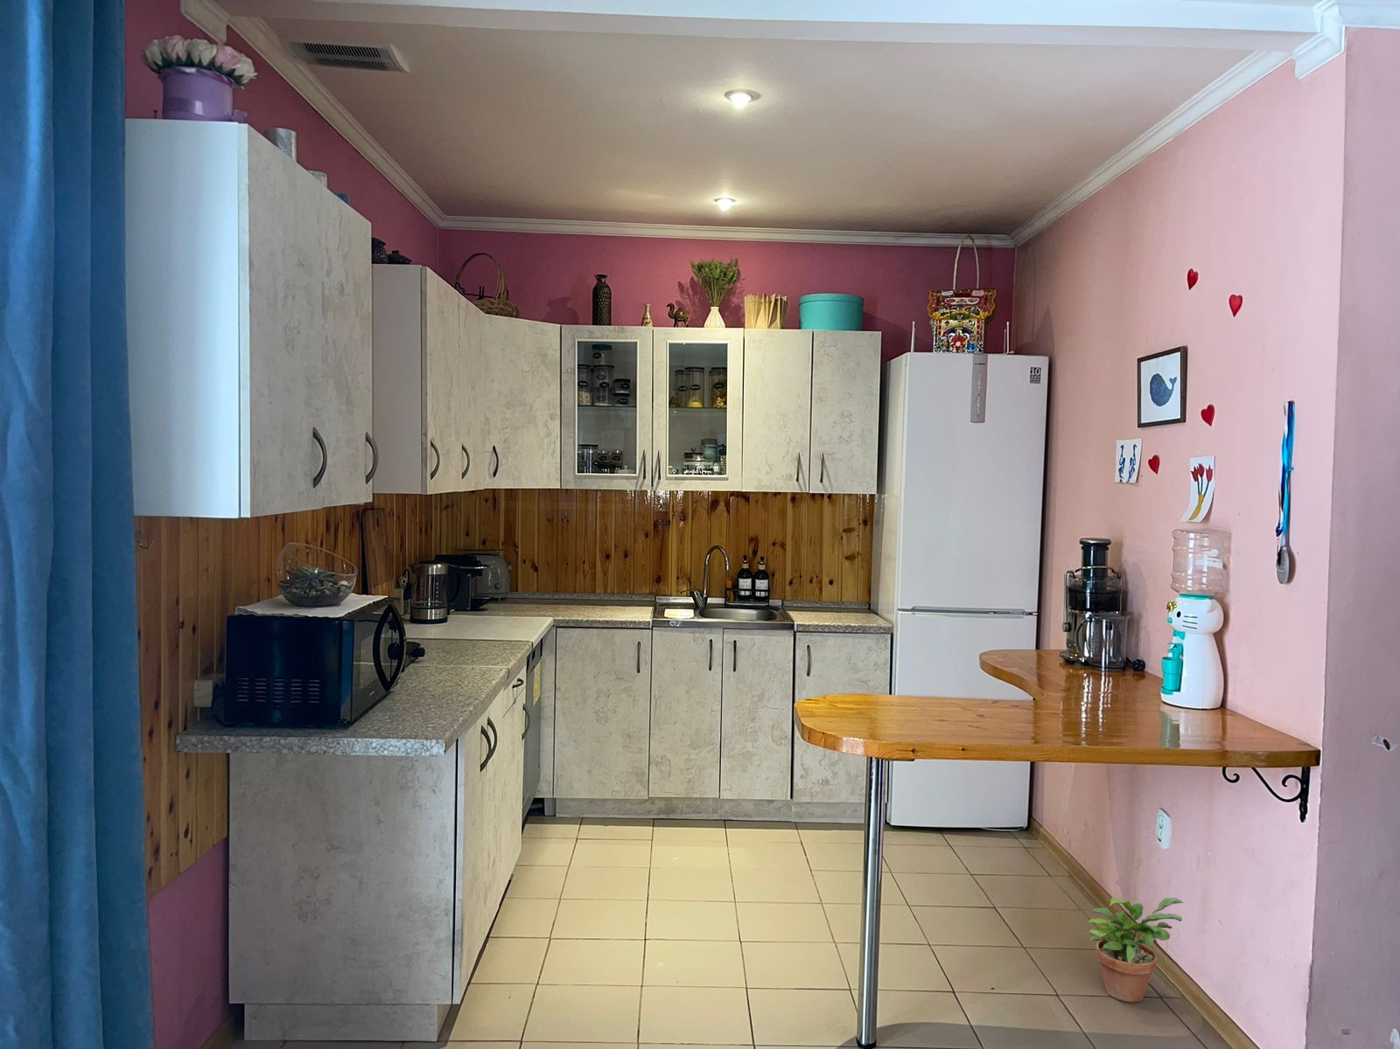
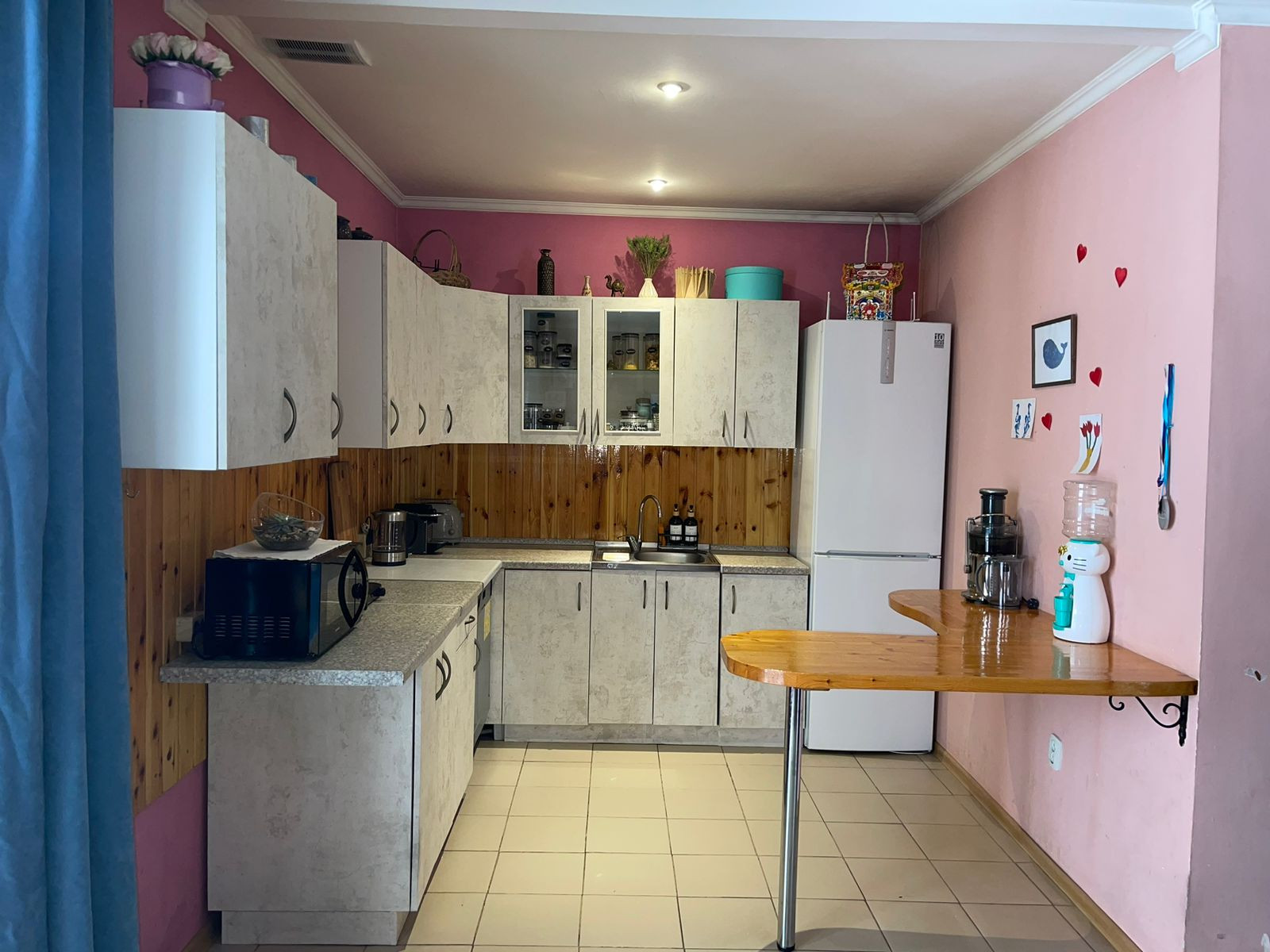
- potted plant [1088,896,1184,1004]
